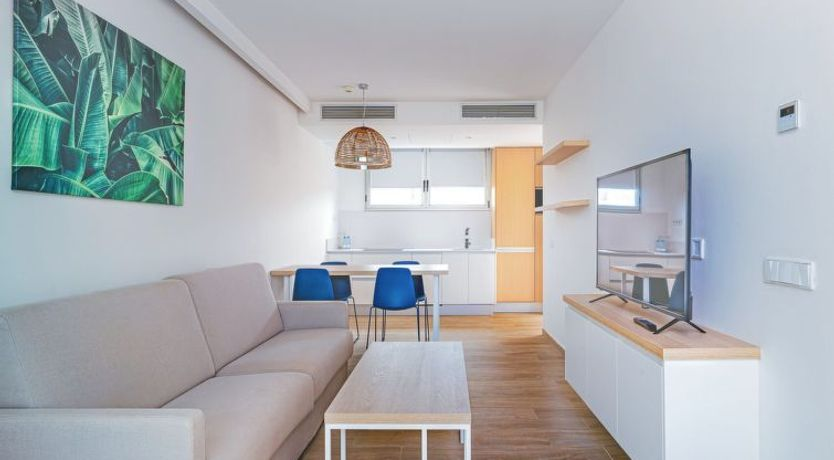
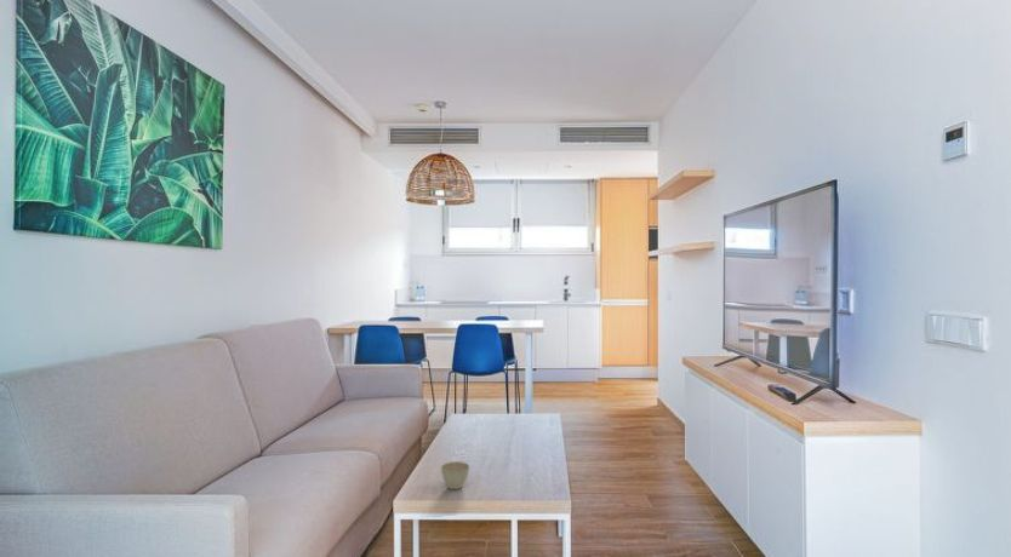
+ flower pot [440,460,470,490]
